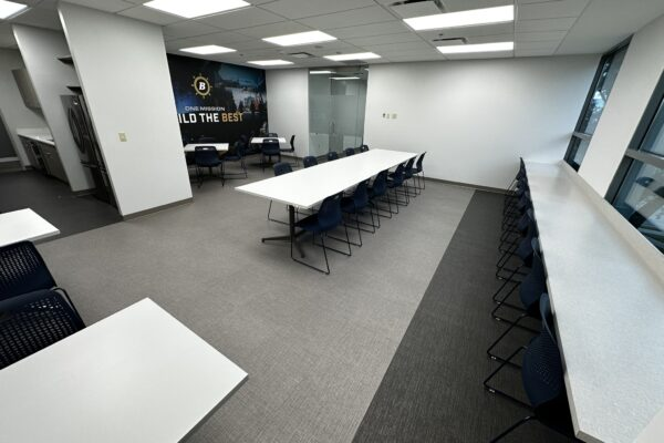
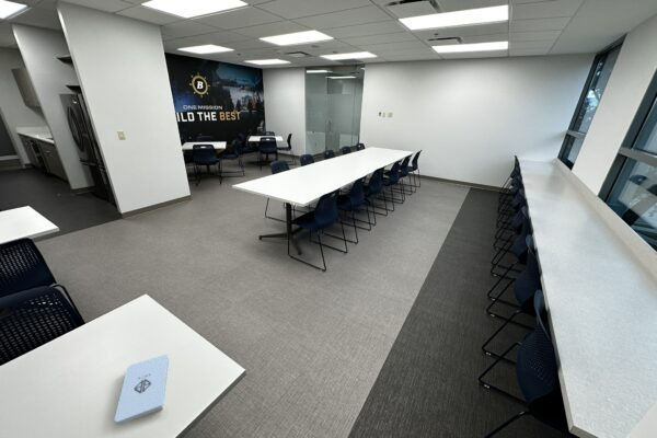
+ notepad [114,353,169,426]
